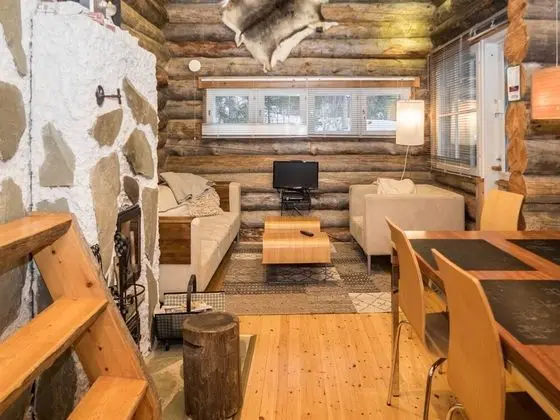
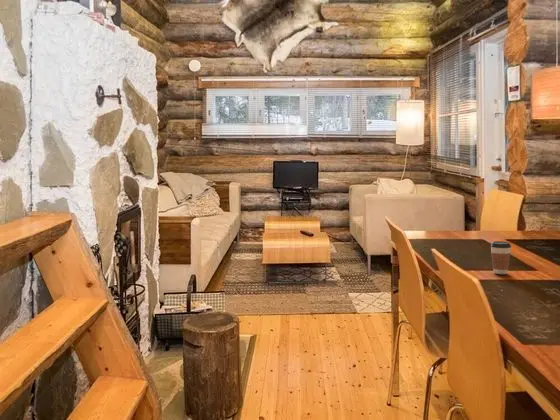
+ coffee cup [490,240,512,275]
